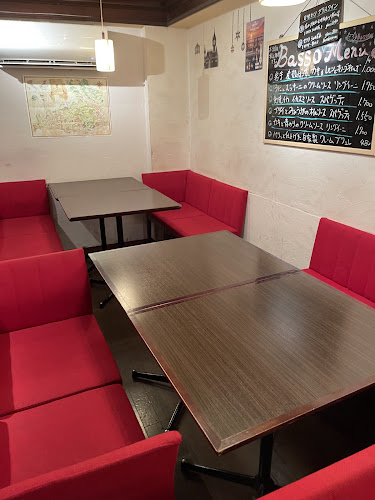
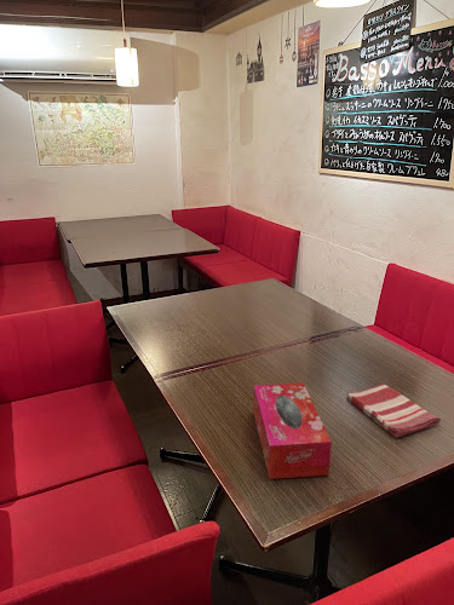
+ tissue box [253,382,333,480]
+ dish towel [345,384,442,439]
